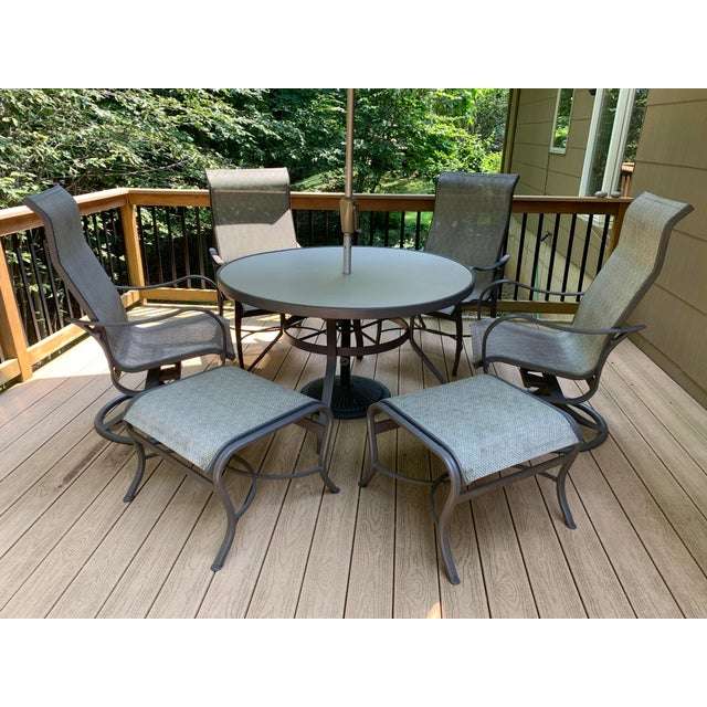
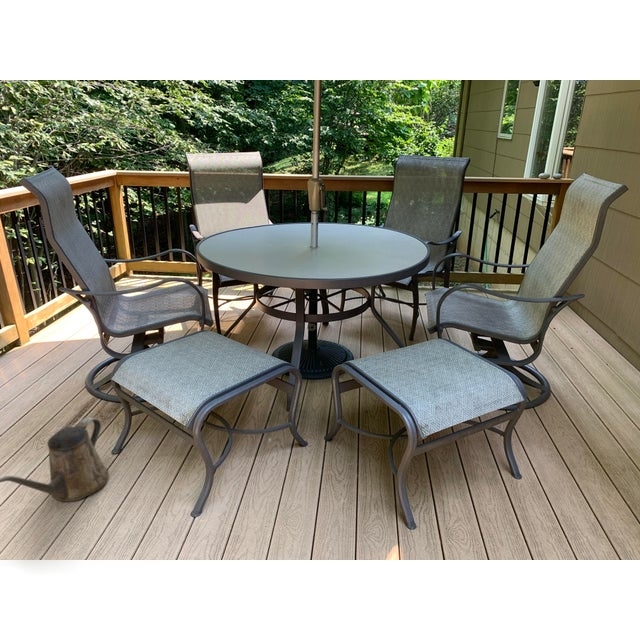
+ watering can [0,417,110,503]
